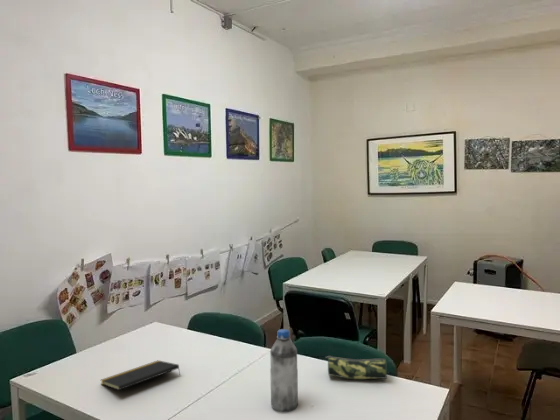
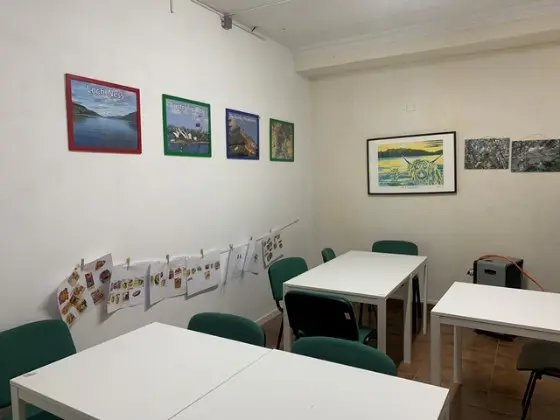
- pencil case [324,355,388,380]
- notepad [100,359,182,391]
- water bottle [269,328,299,413]
